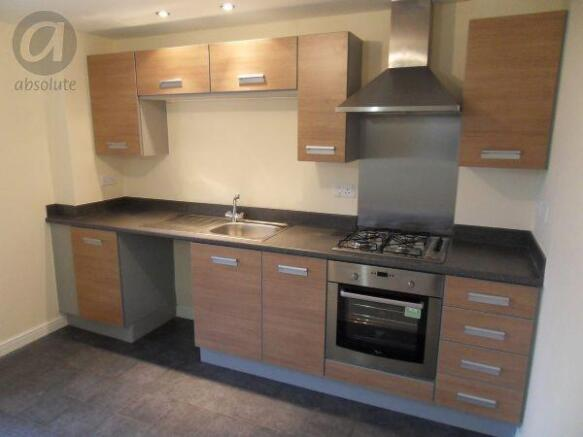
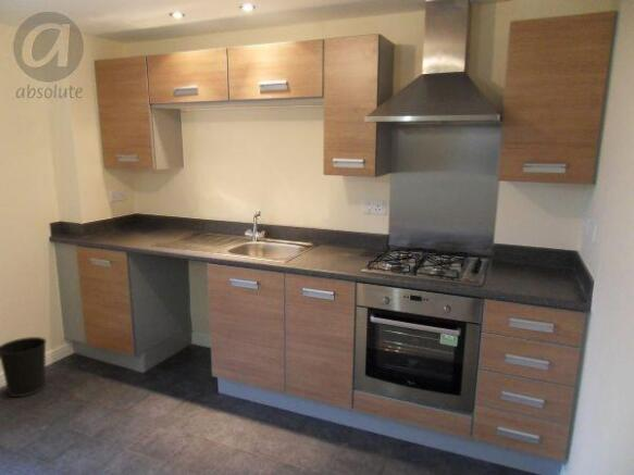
+ wastebasket [0,336,48,398]
